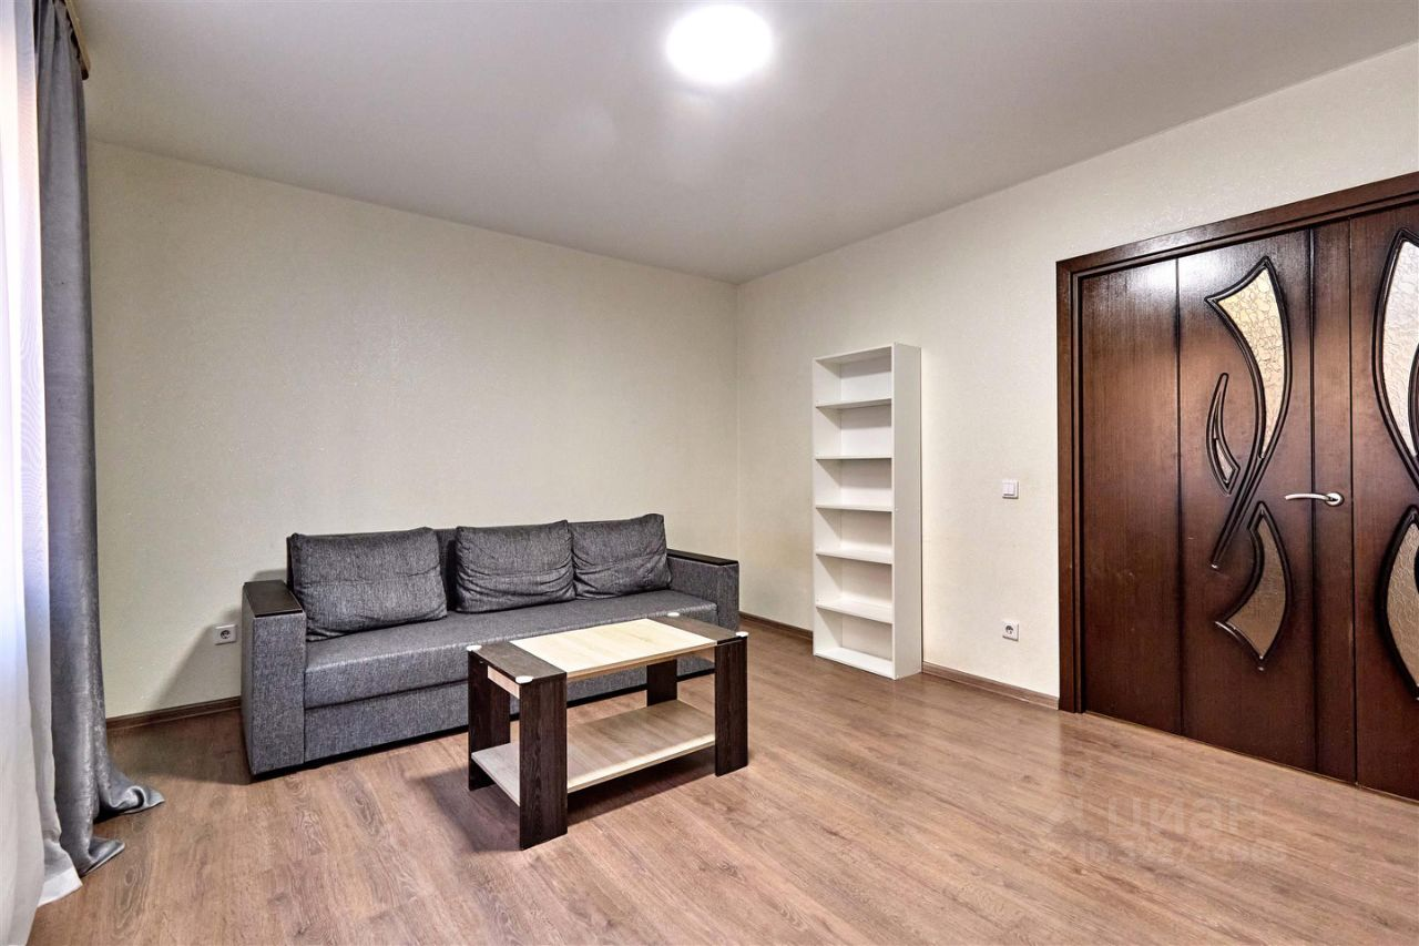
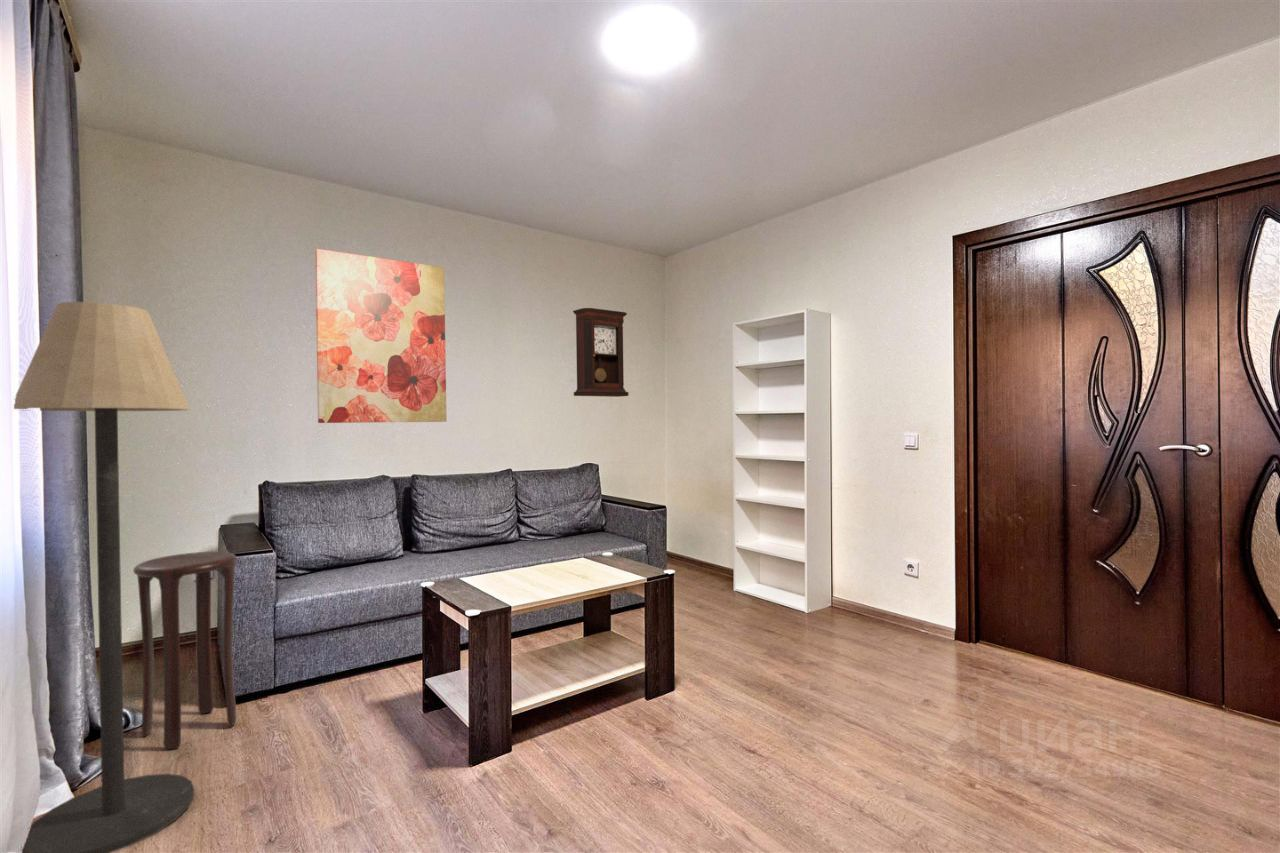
+ pendulum clock [572,307,630,398]
+ floor lamp [13,301,195,853]
+ stool [132,551,238,750]
+ wall art [314,248,448,424]
